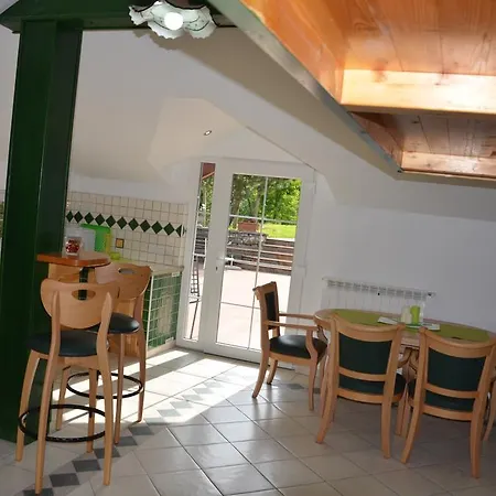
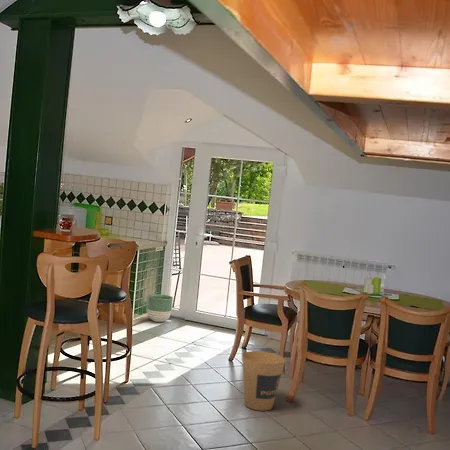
+ planter [146,293,174,323]
+ trash can [241,350,286,412]
